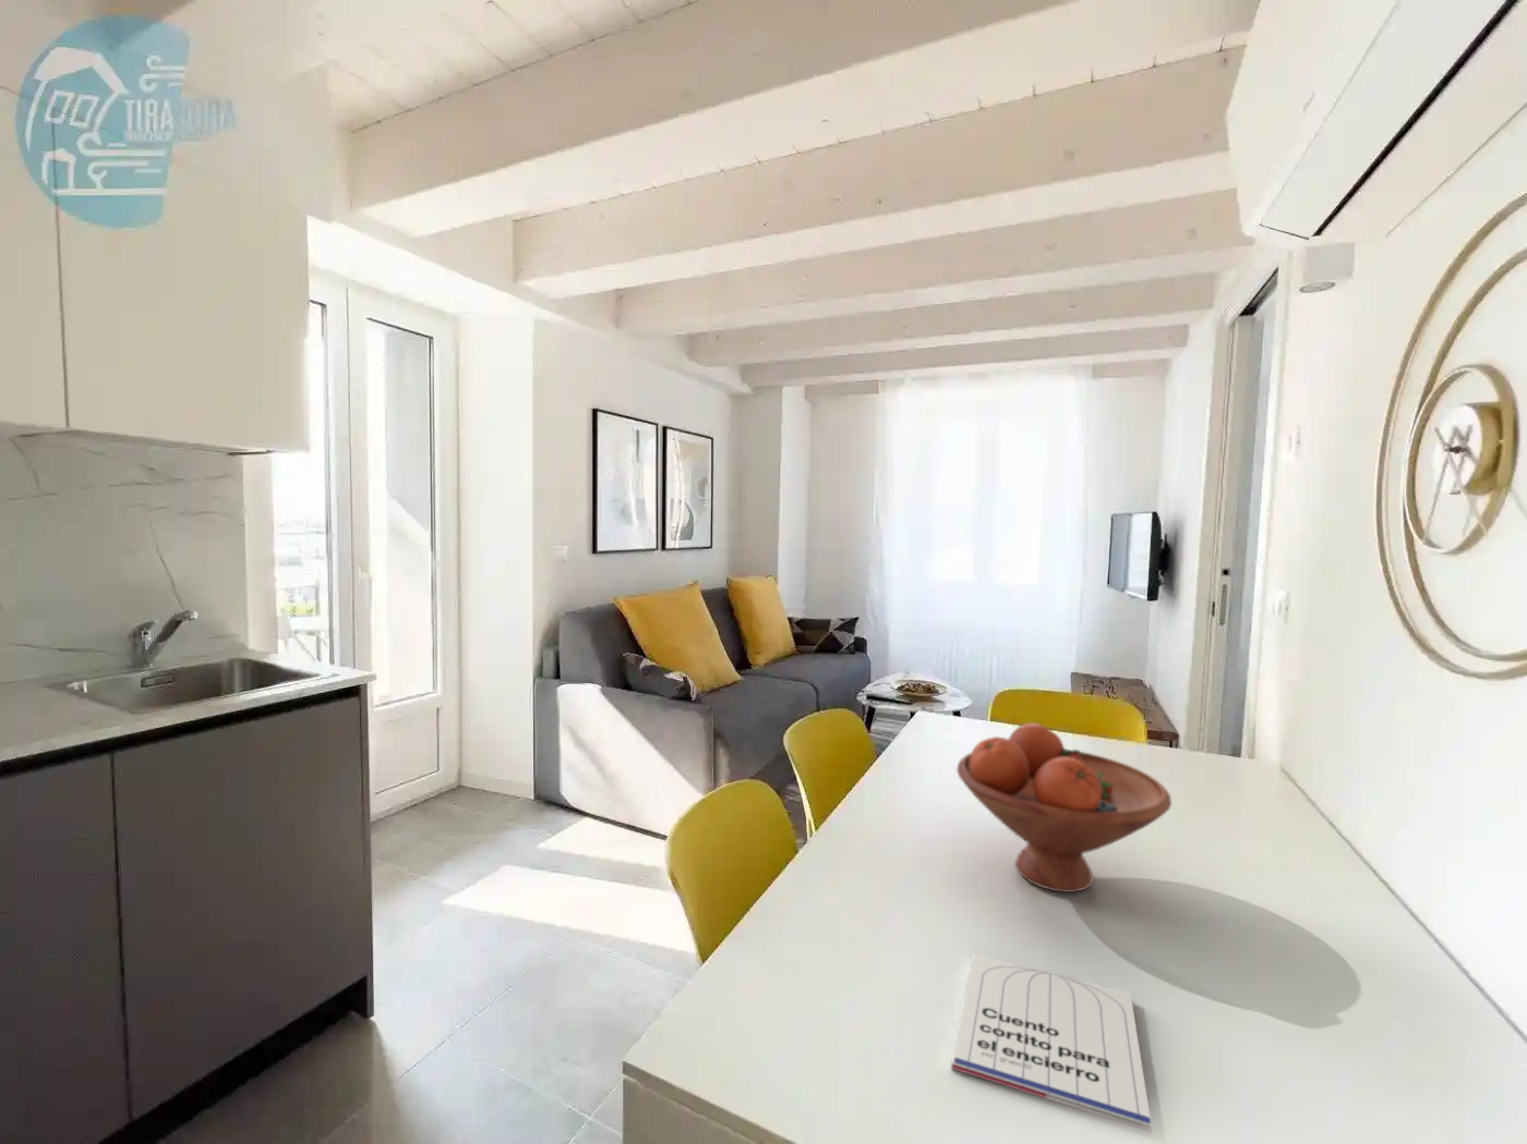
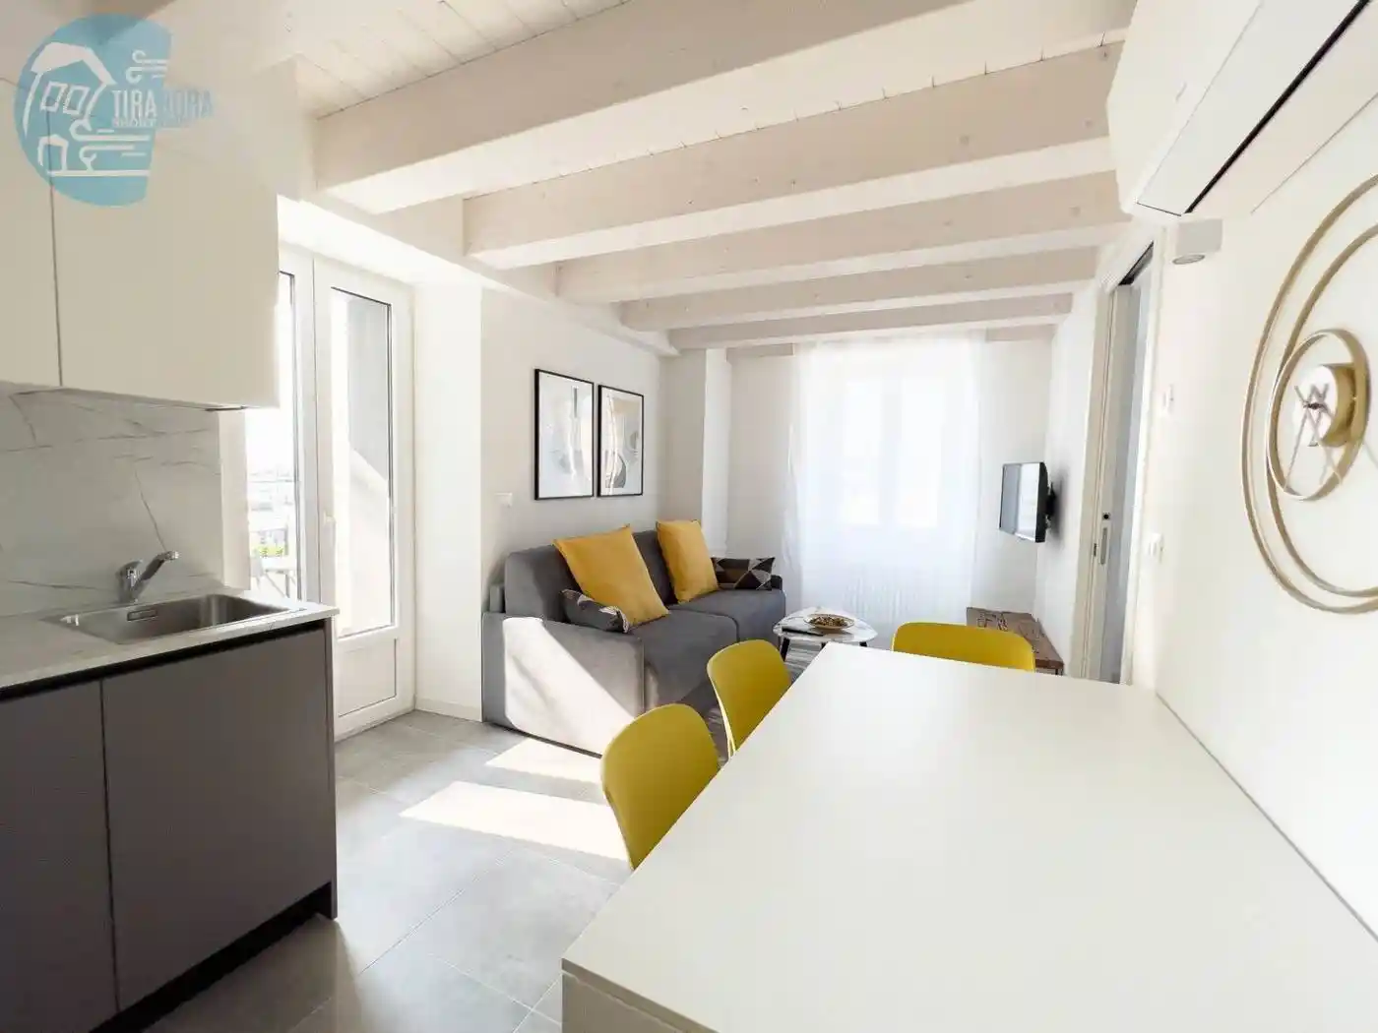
- fruit bowl [956,722,1172,893]
- notebook [950,952,1153,1133]
